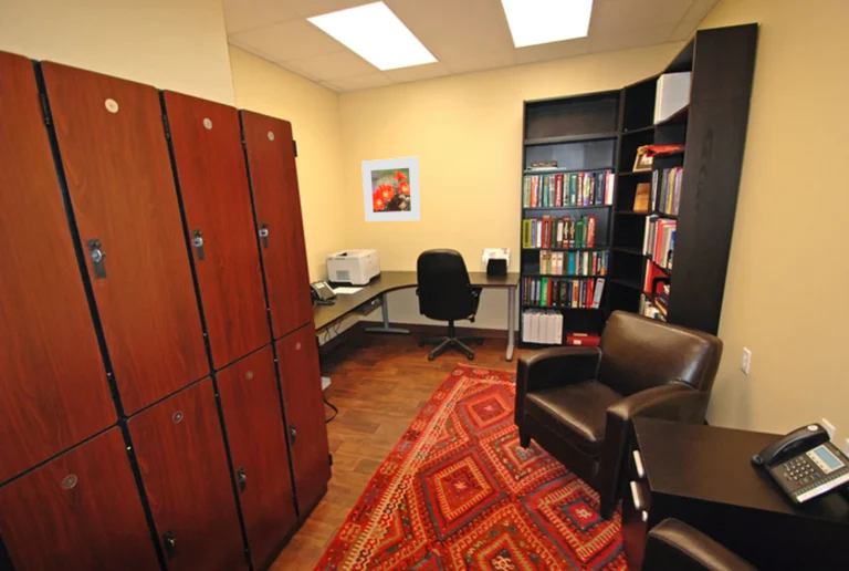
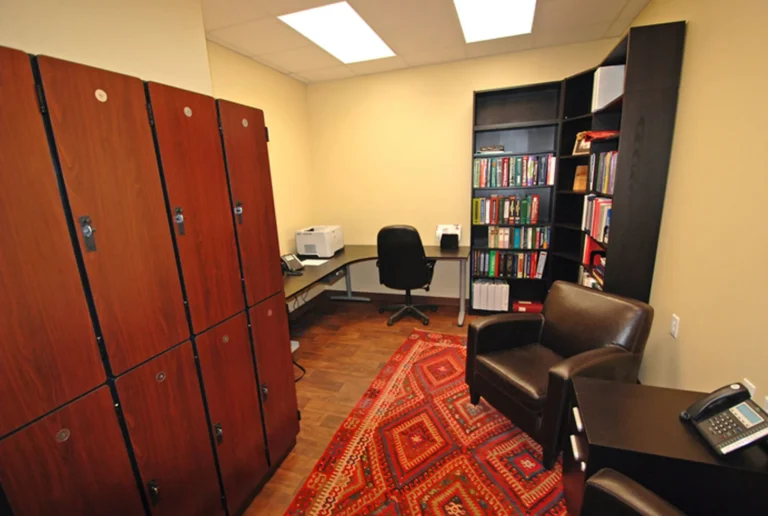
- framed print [360,156,422,222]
